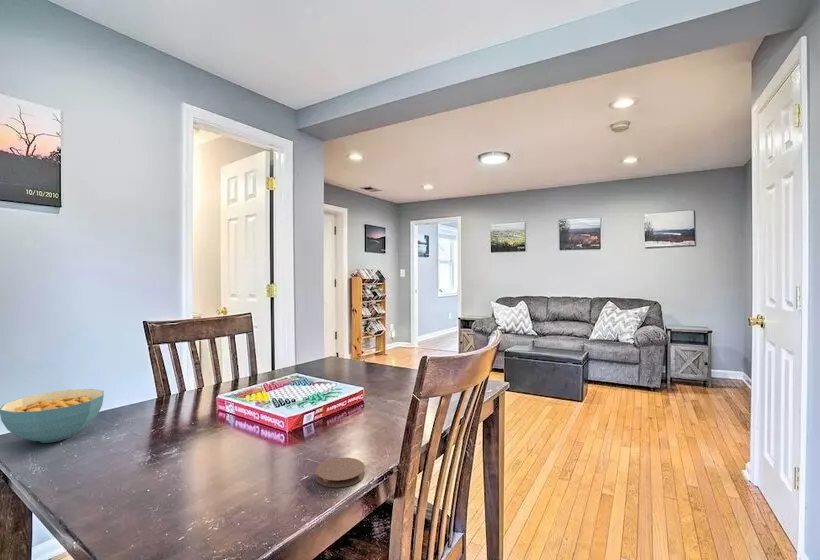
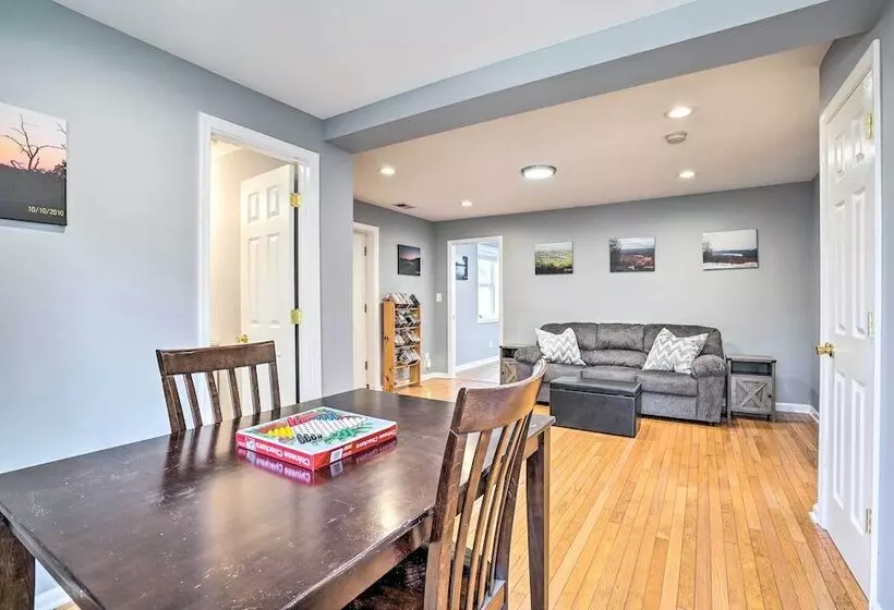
- coaster [315,456,366,488]
- cereal bowl [0,388,105,444]
